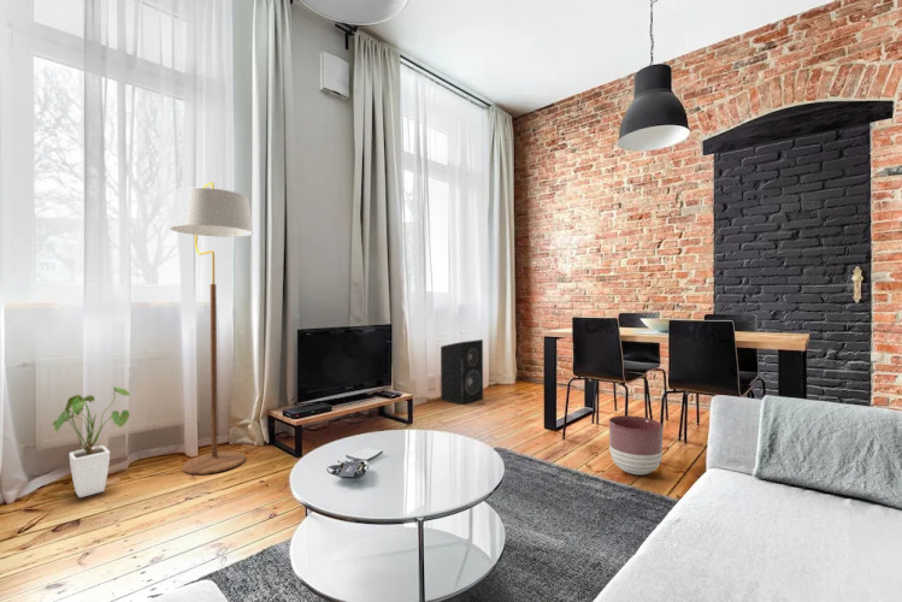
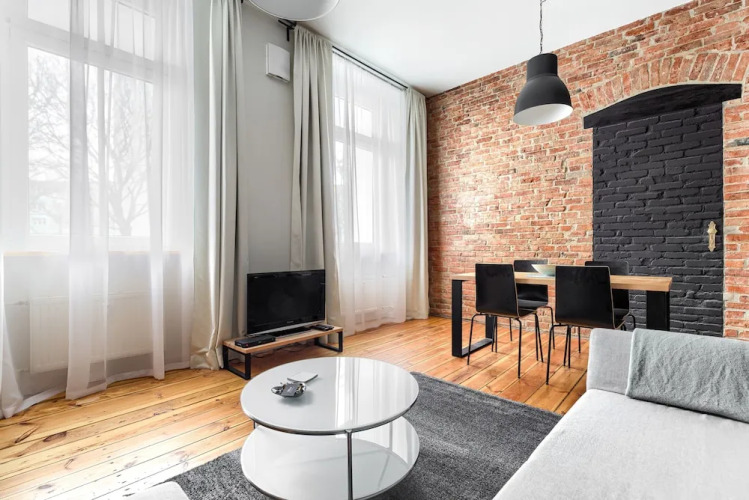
- house plant [52,385,131,498]
- floor lamp [167,181,254,476]
- speaker [440,338,484,406]
- planter [608,414,664,476]
